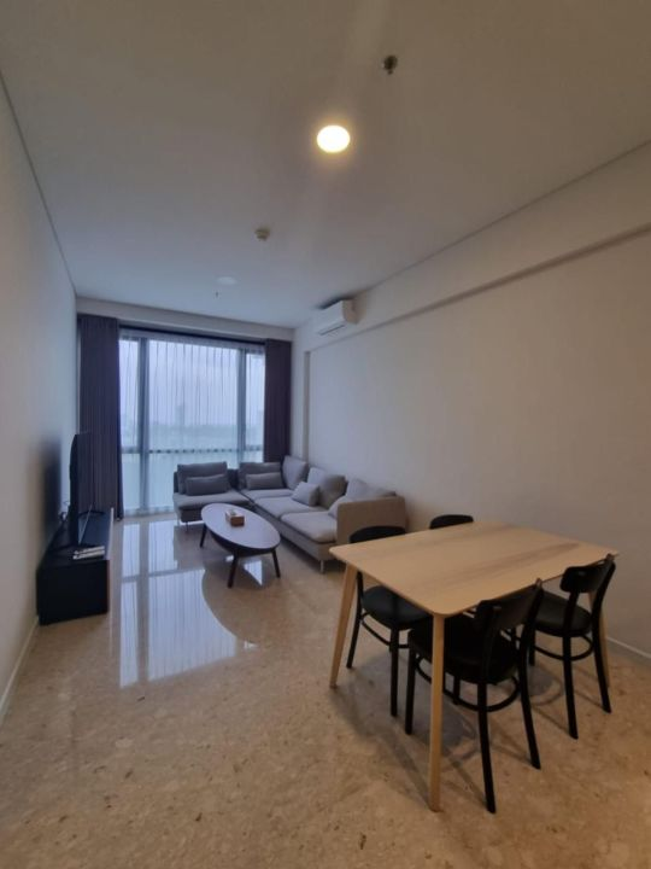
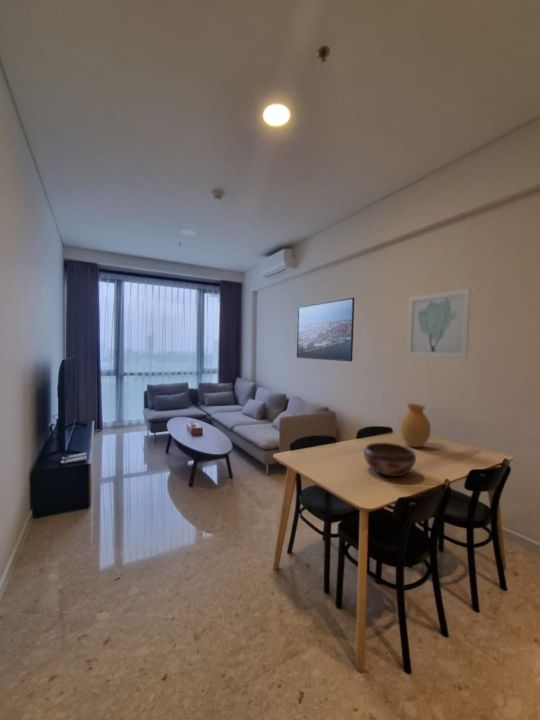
+ vase [399,403,432,449]
+ wall art [405,287,472,359]
+ decorative bowl [363,442,417,478]
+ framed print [296,297,355,362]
